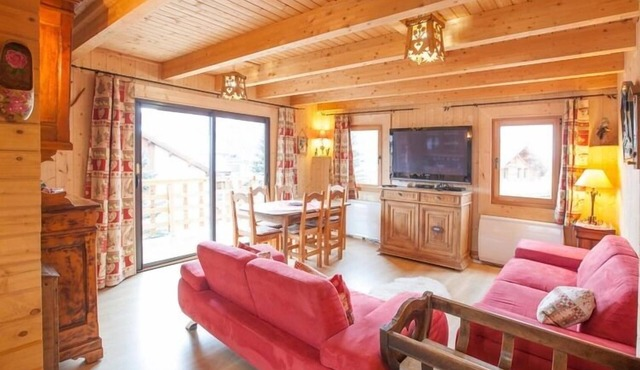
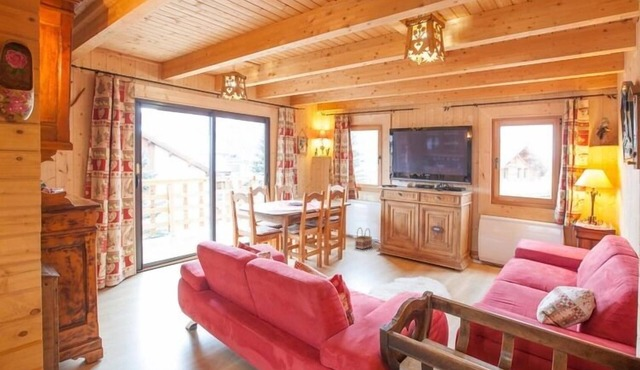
+ basket [354,226,373,250]
